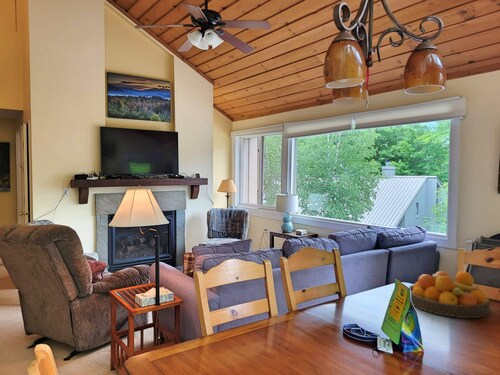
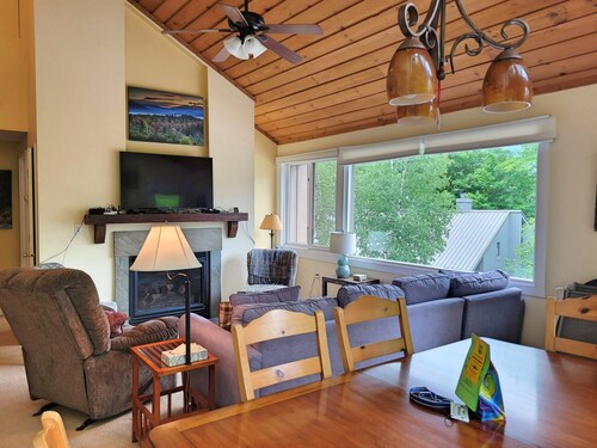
- fruit bowl [408,270,491,319]
